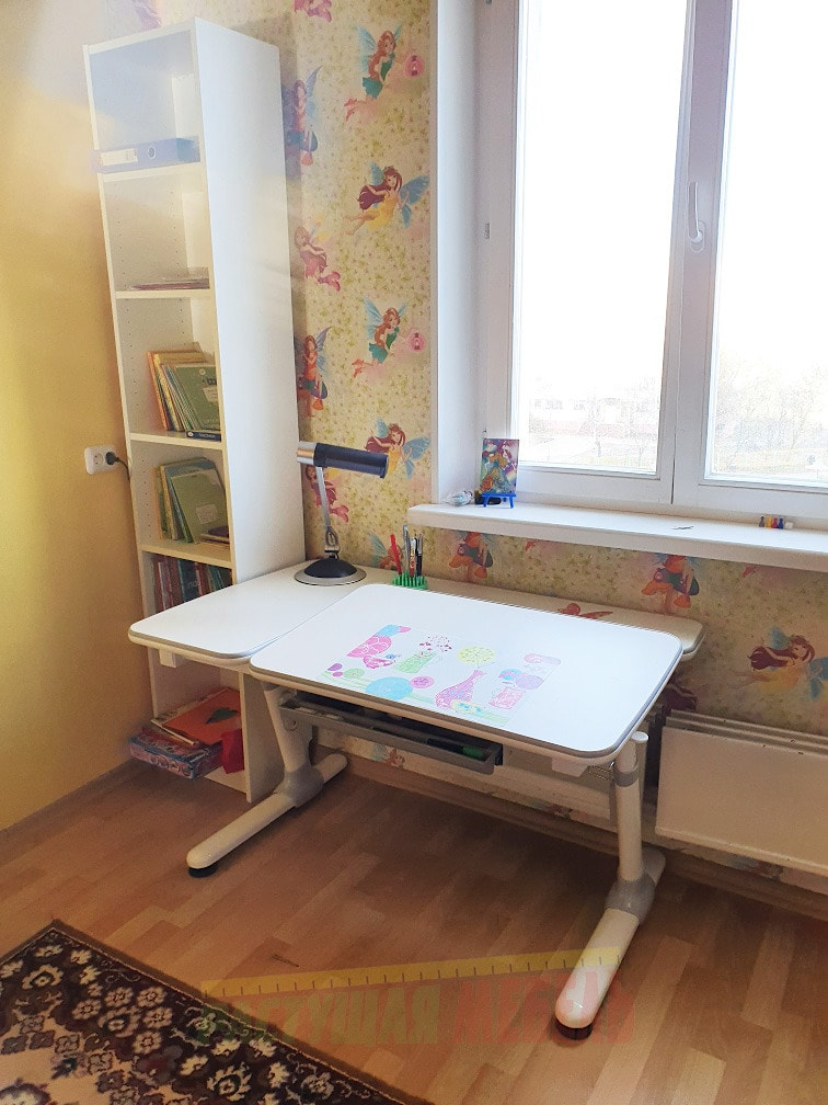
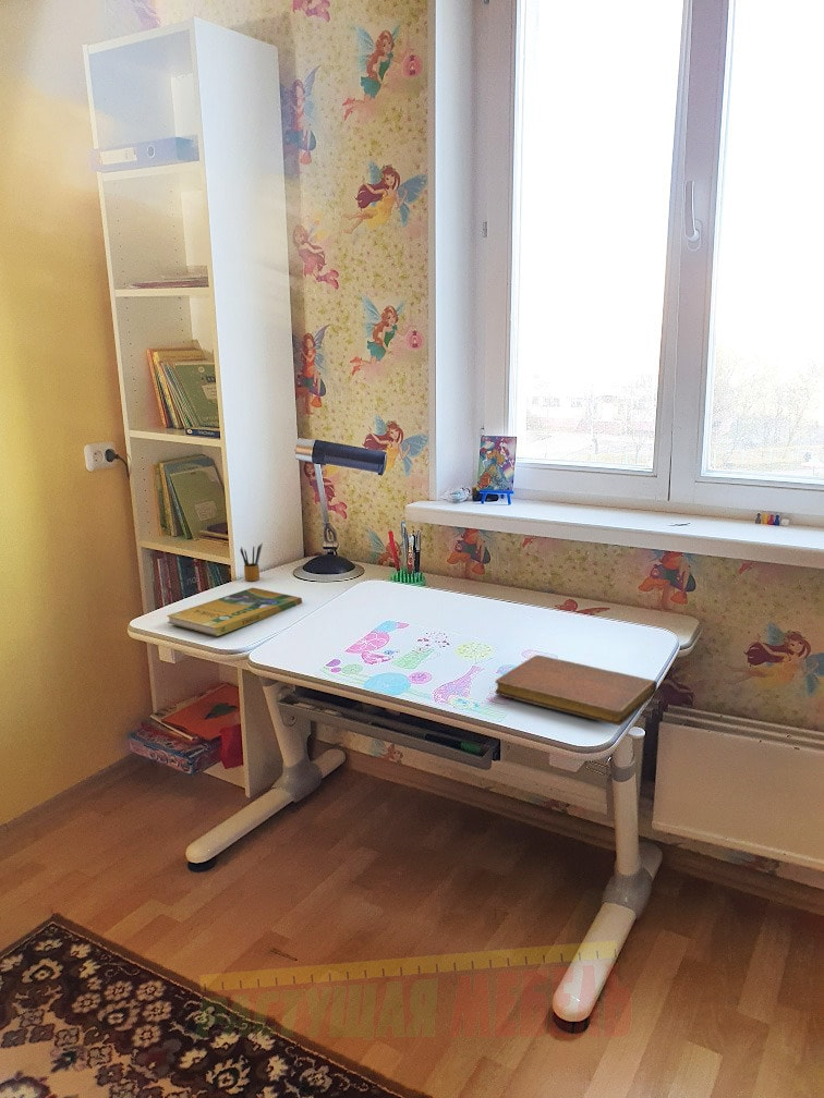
+ notebook [495,655,658,727]
+ booklet [166,586,303,637]
+ pencil box [239,542,263,582]
